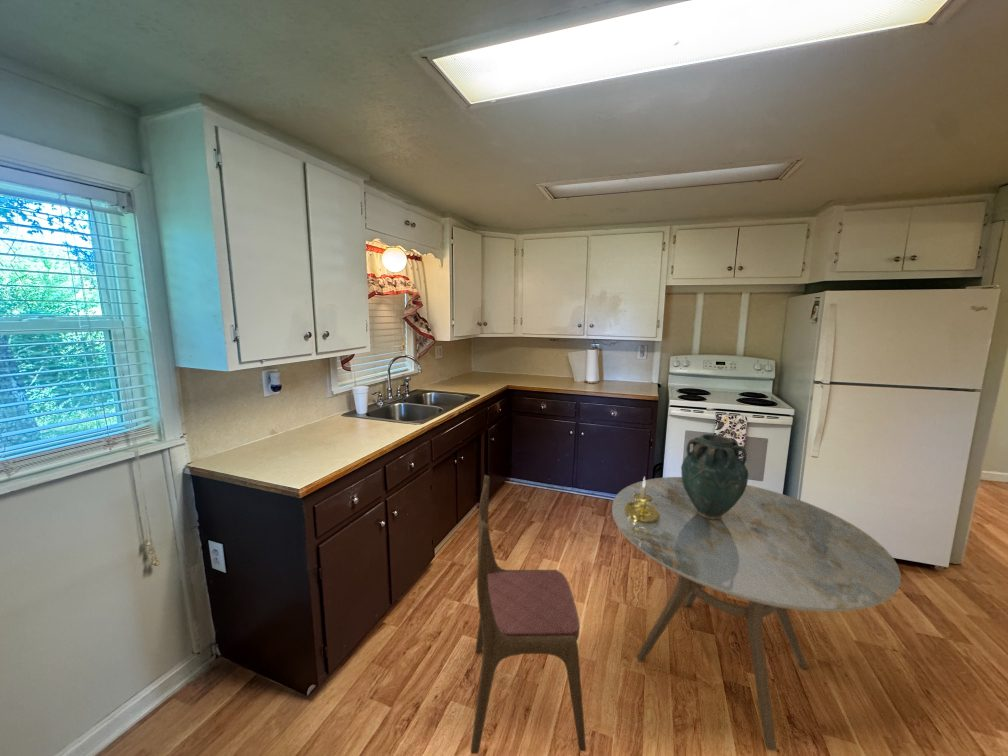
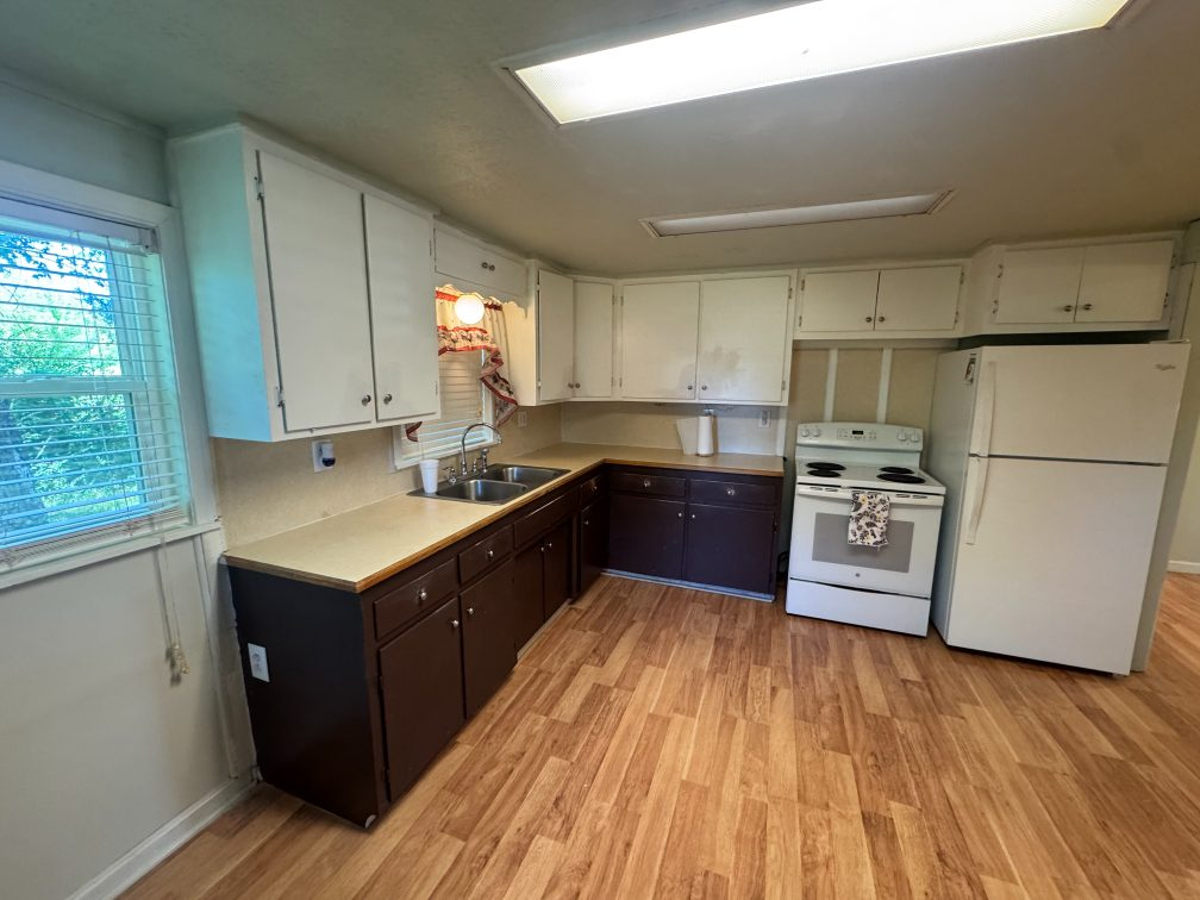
- candle holder [625,476,660,523]
- vase [680,433,749,519]
- dining chair [470,474,587,755]
- dining table [611,476,902,751]
